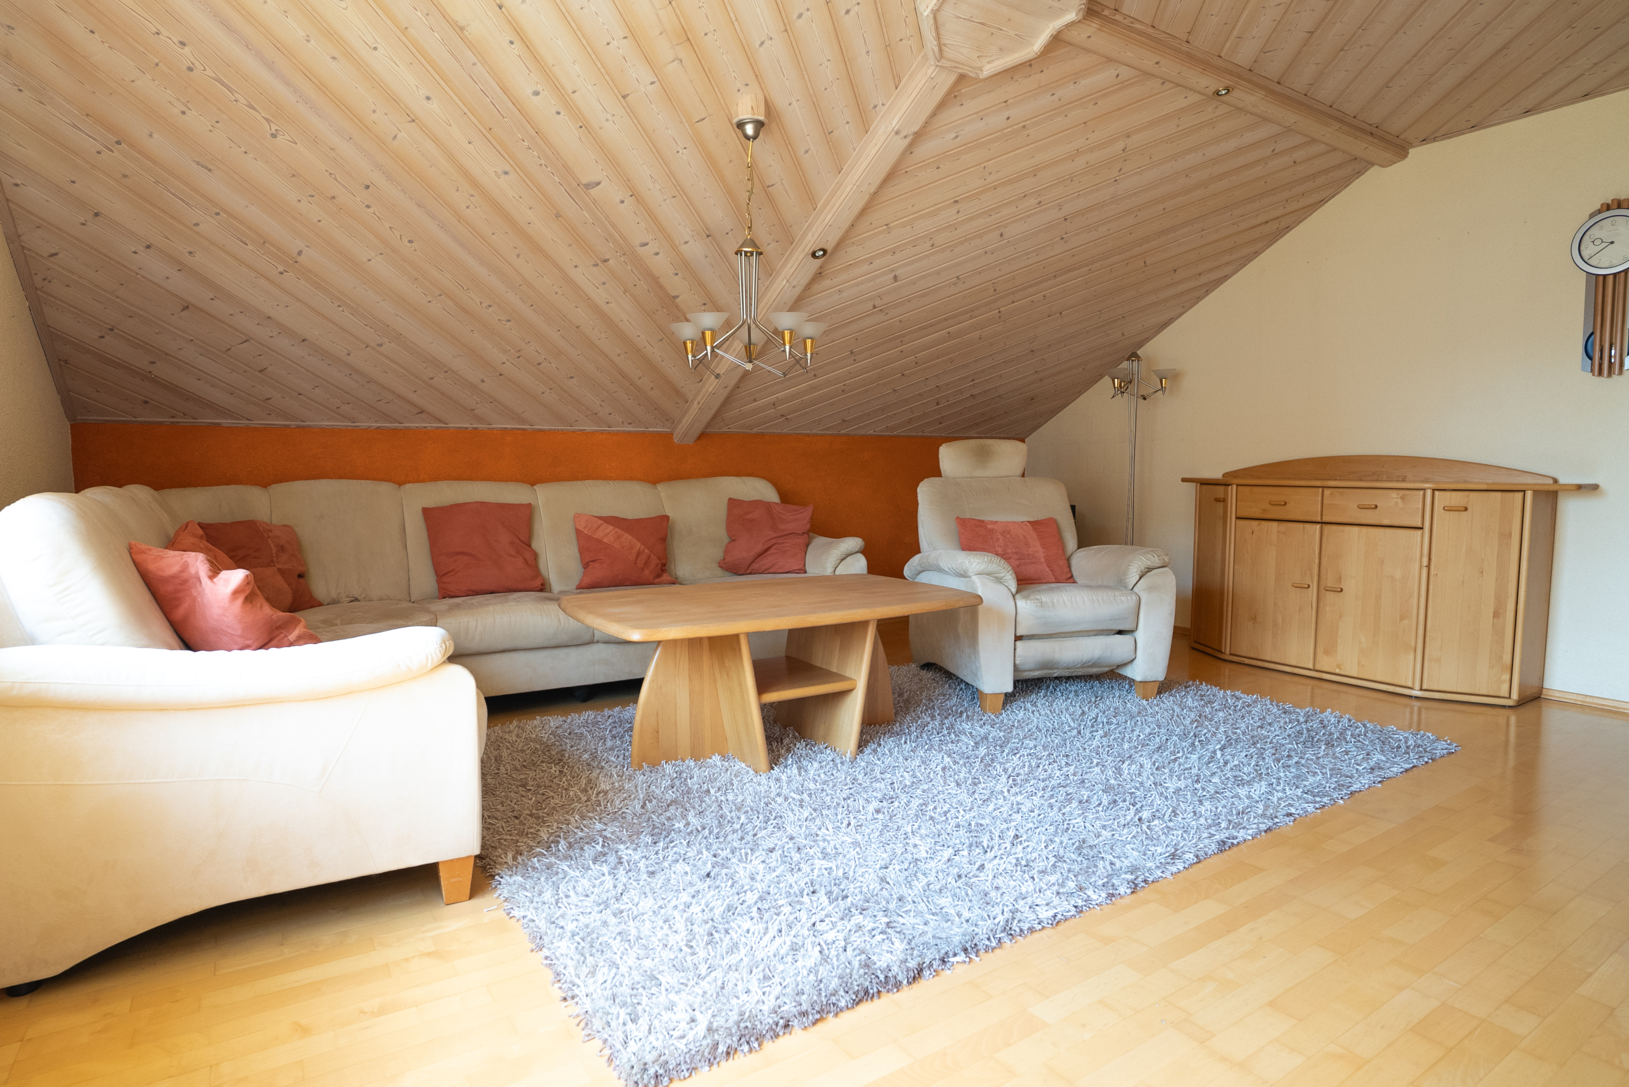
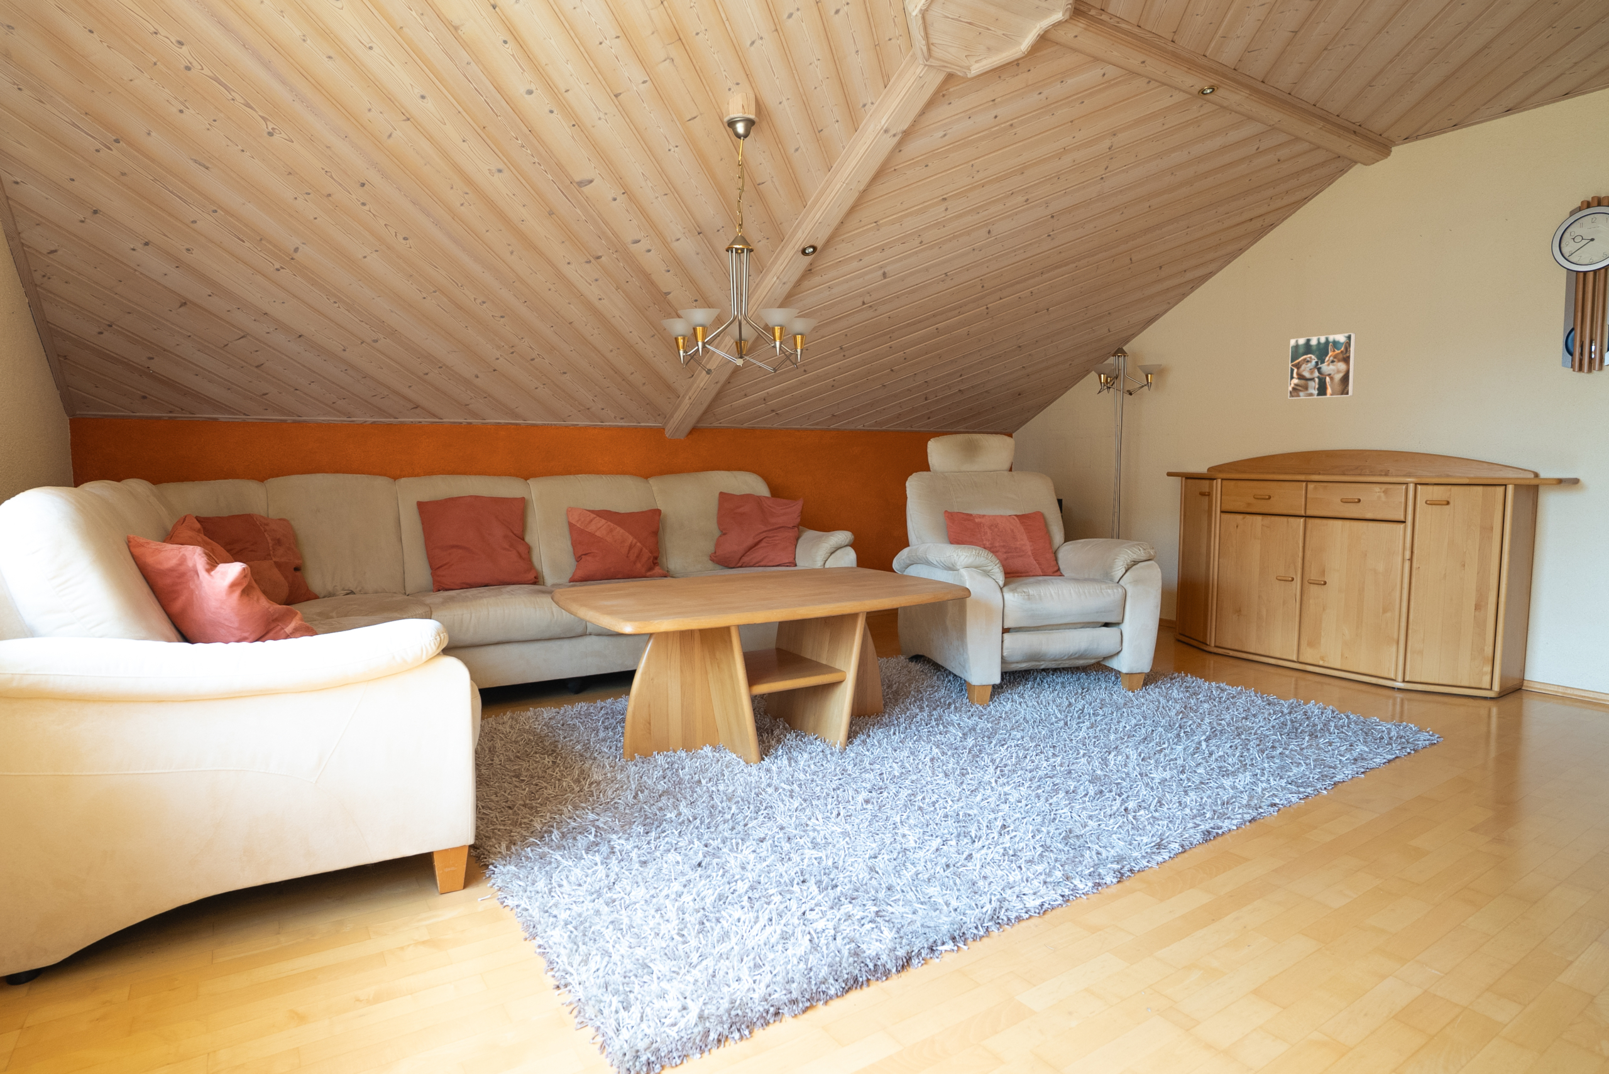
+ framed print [1288,332,1356,399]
